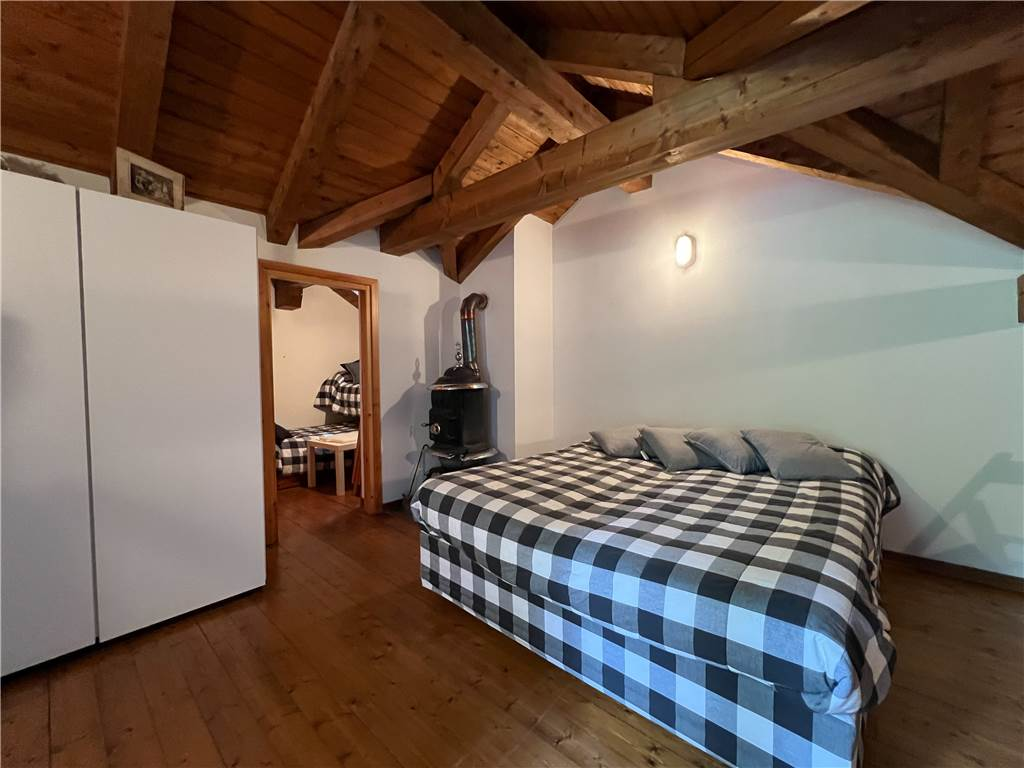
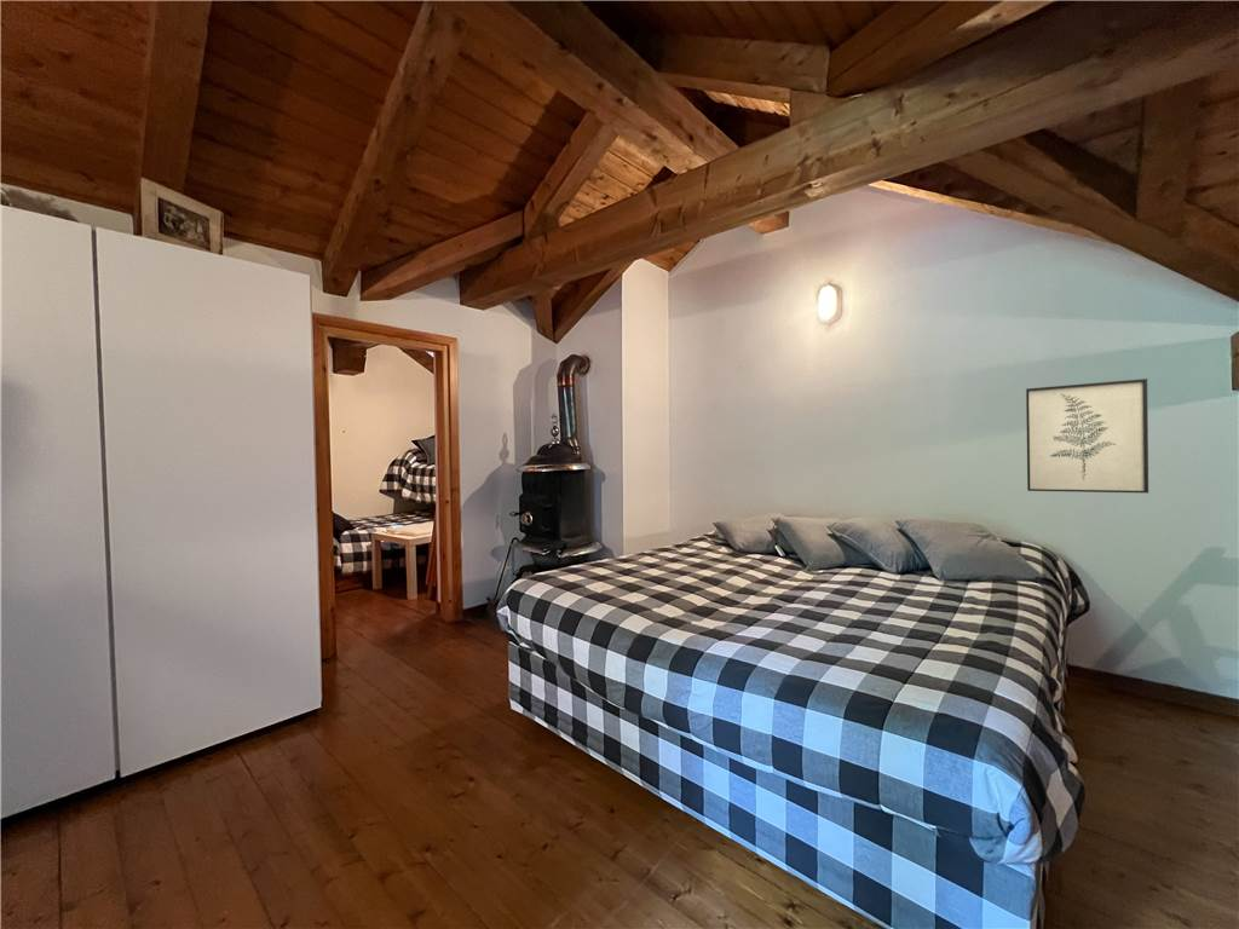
+ wall art [1025,377,1149,495]
